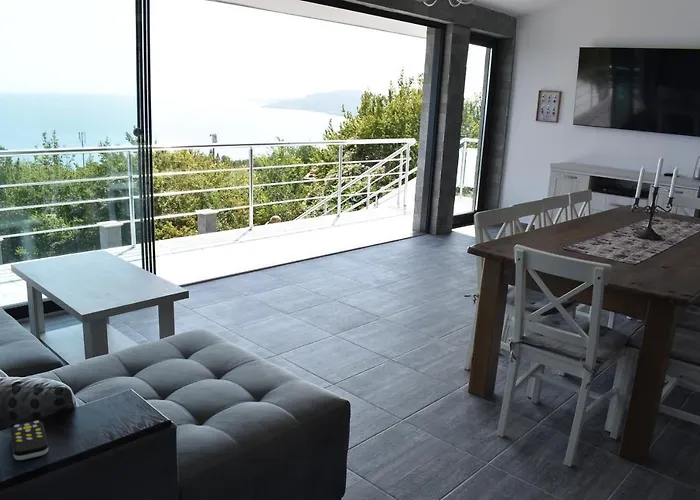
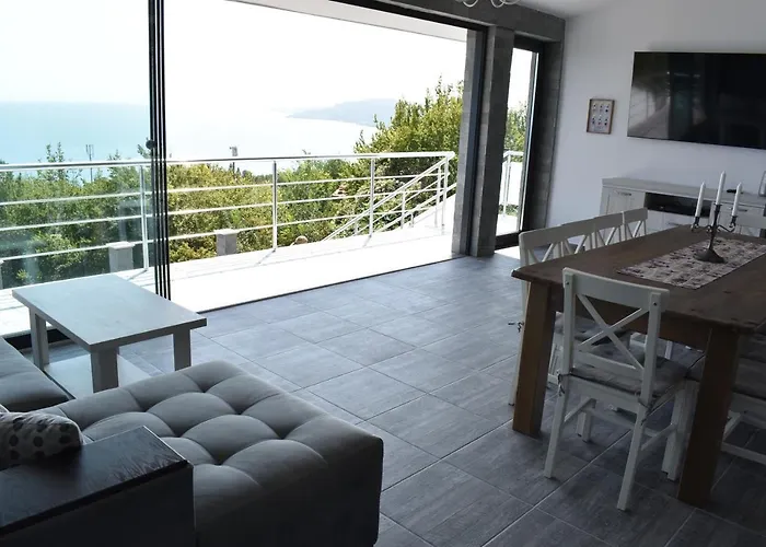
- remote control [10,420,49,461]
